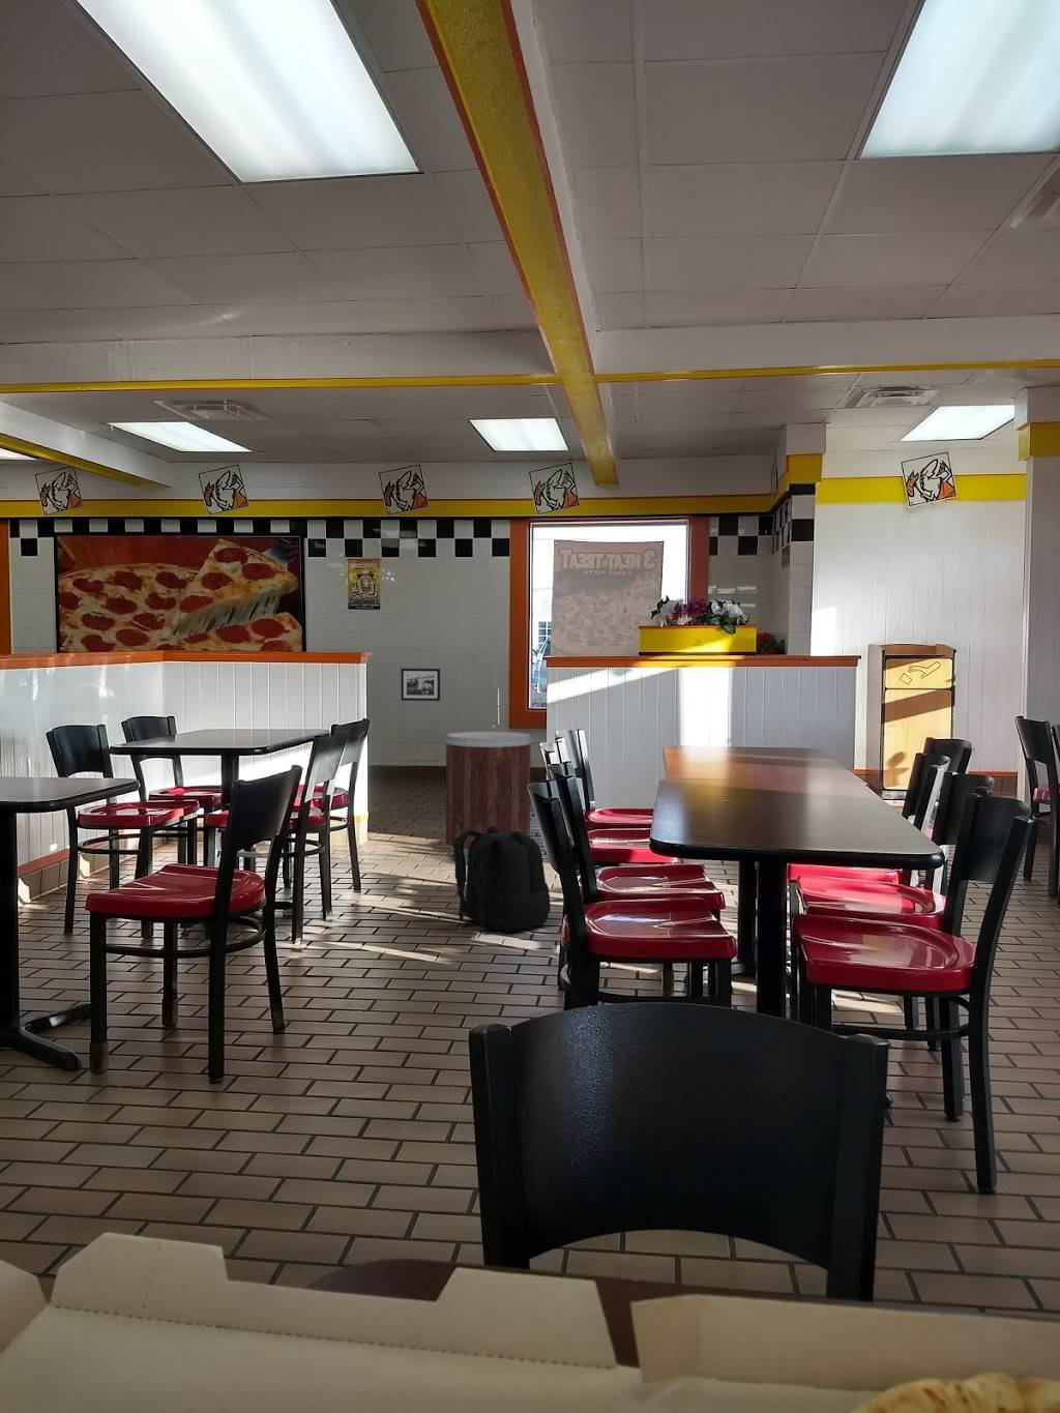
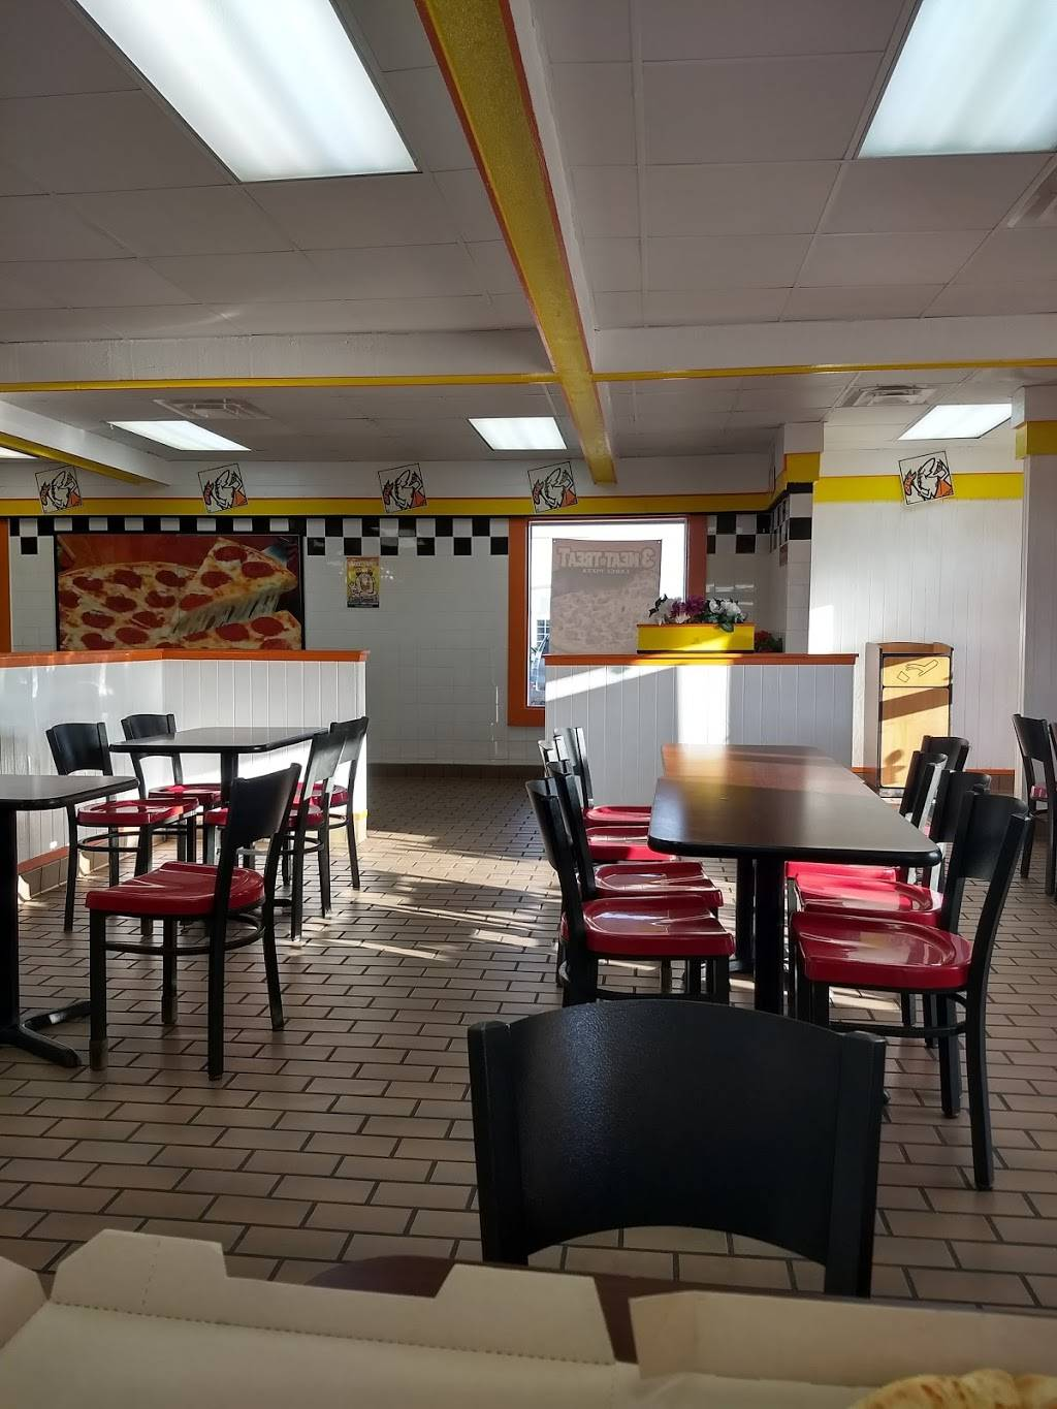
- picture frame [400,668,441,701]
- trash can [445,730,532,865]
- backpack [453,826,552,933]
